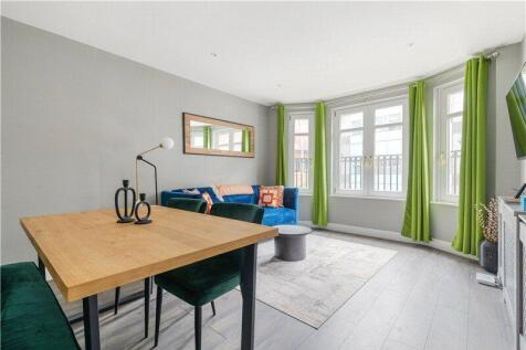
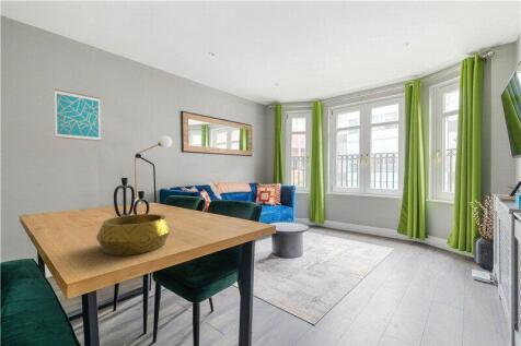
+ wall art [54,88,102,142]
+ decorative bowl [95,213,172,256]
